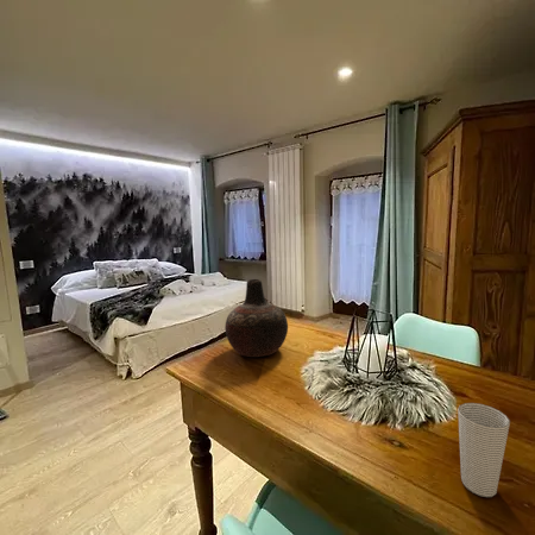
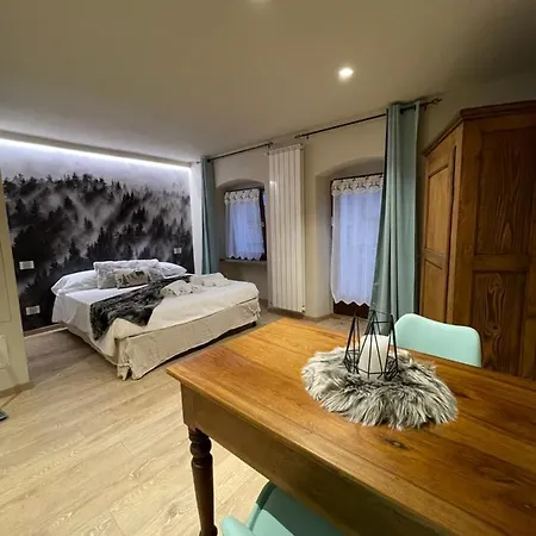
- vase [224,278,289,358]
- cup [457,402,511,498]
